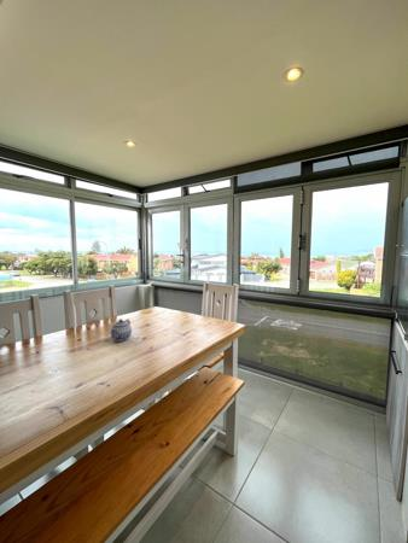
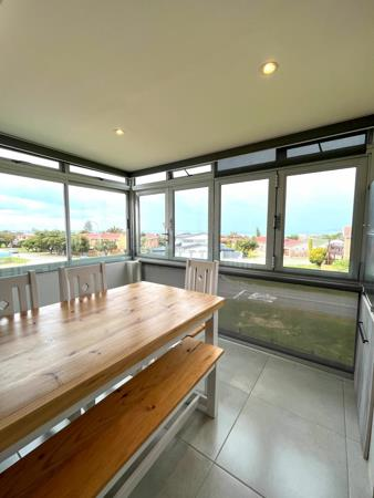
- teapot [109,317,133,343]
